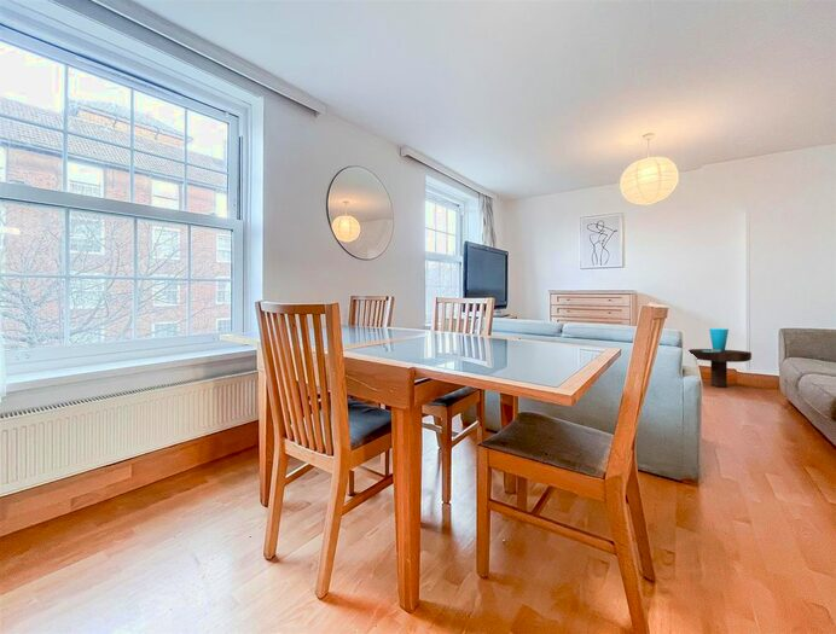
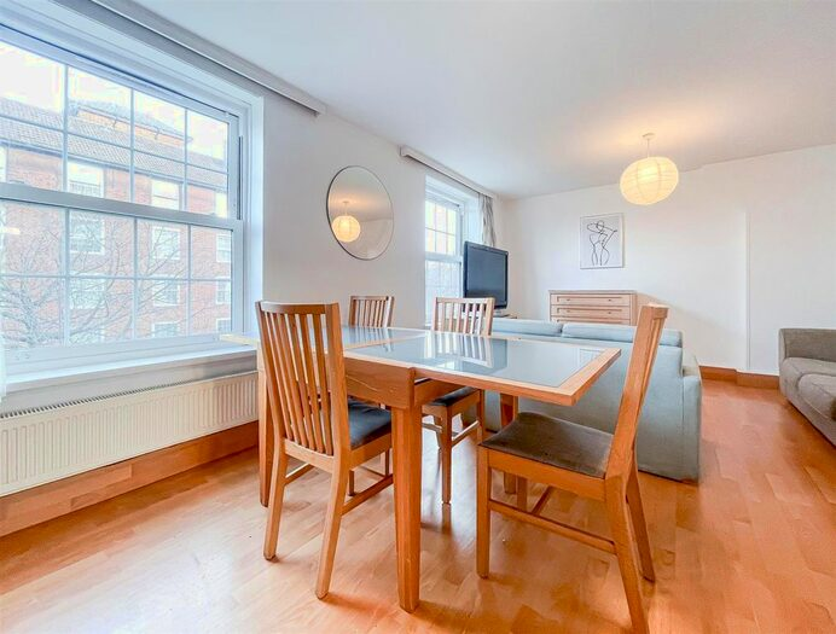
- side table [687,327,753,389]
